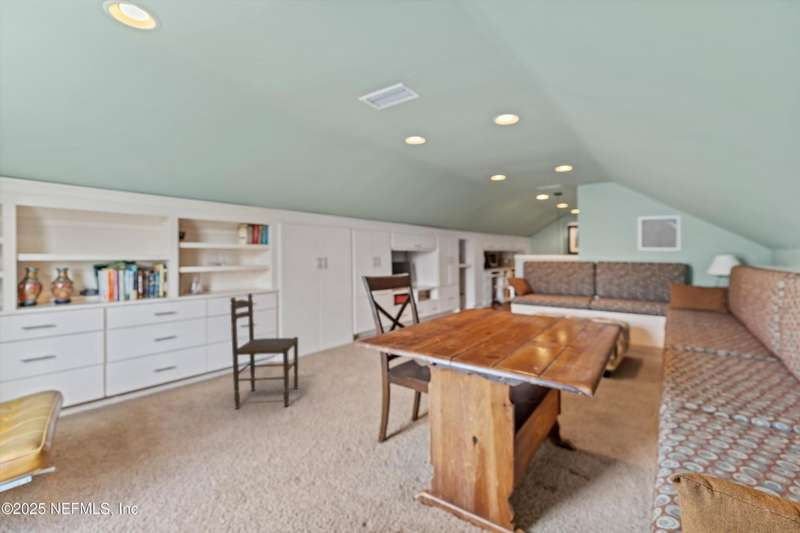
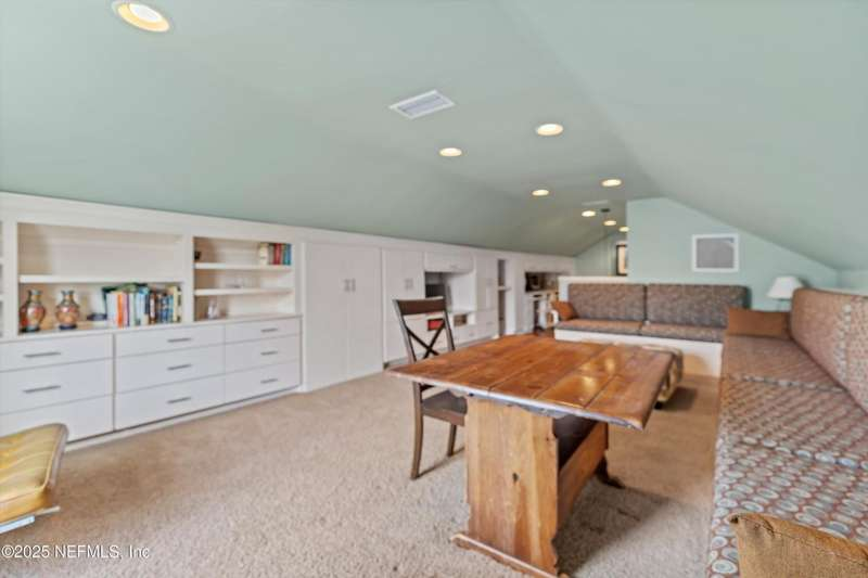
- chair [229,292,299,409]
